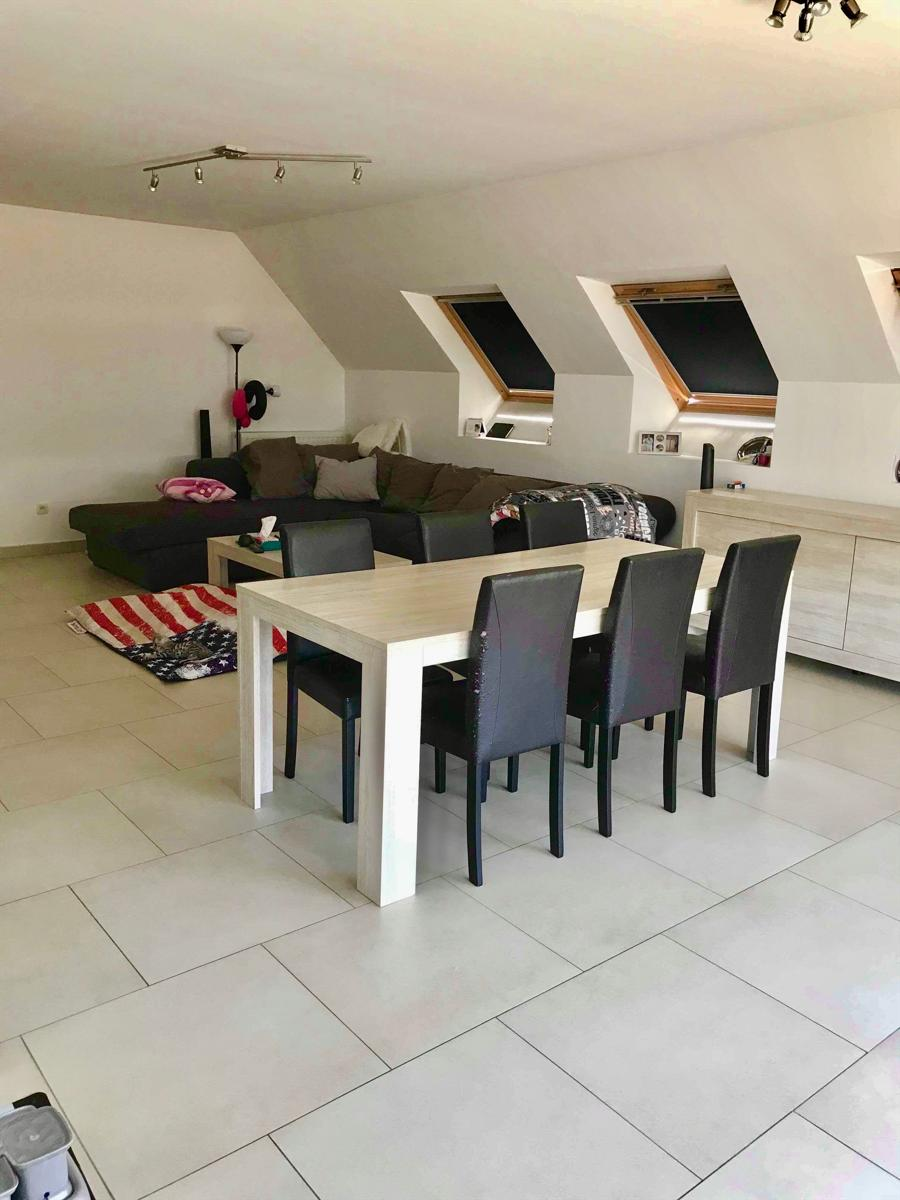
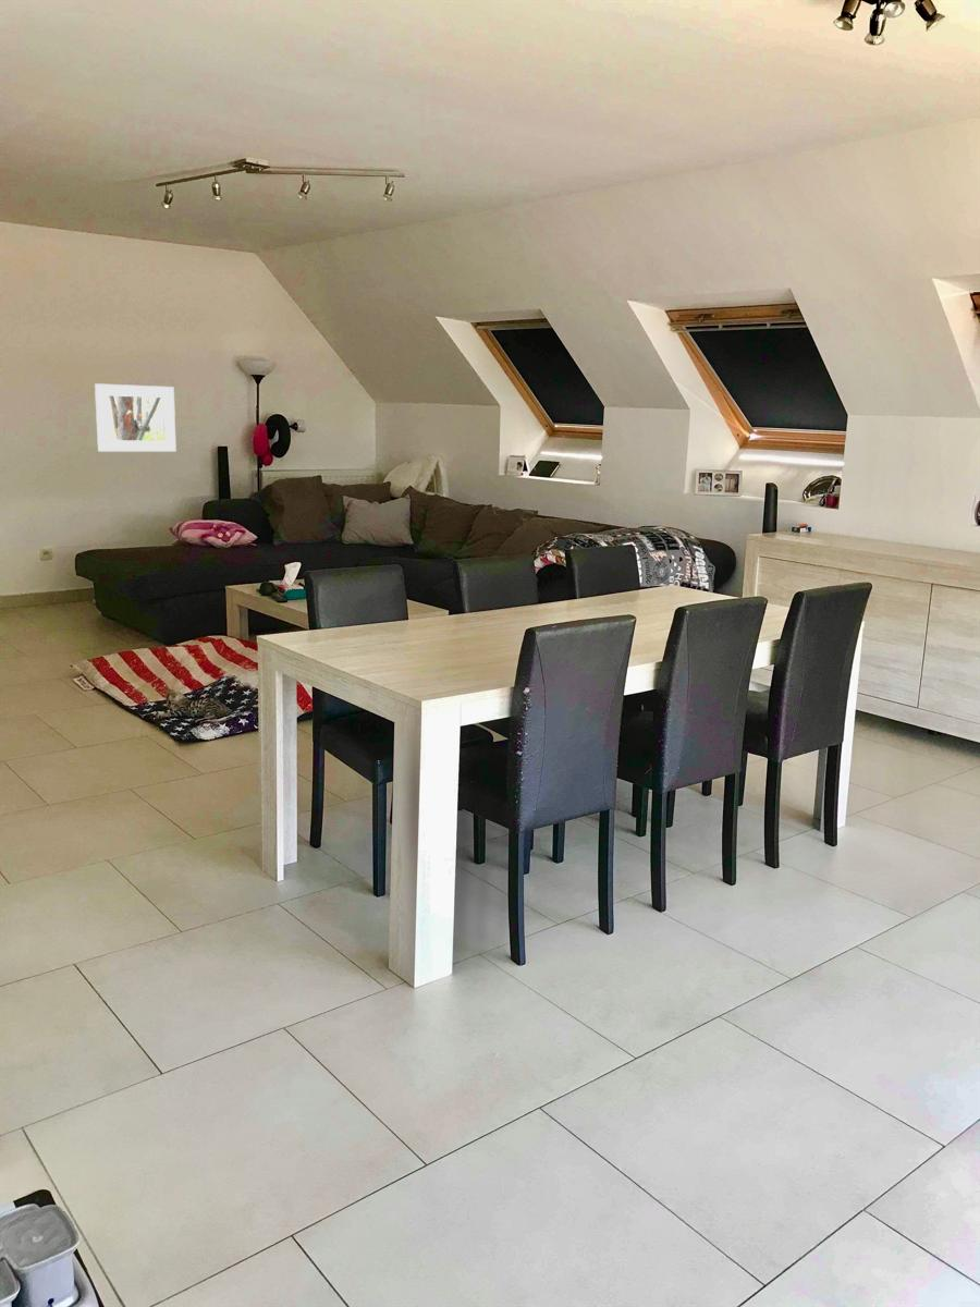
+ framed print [94,382,177,453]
